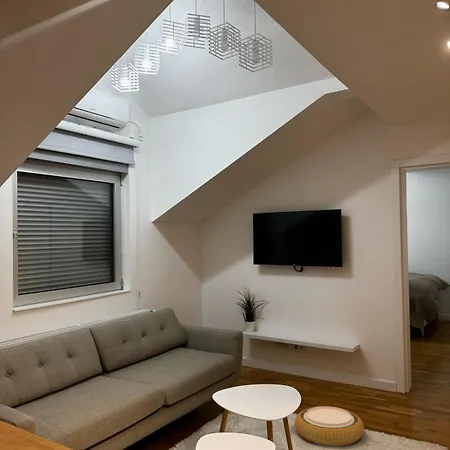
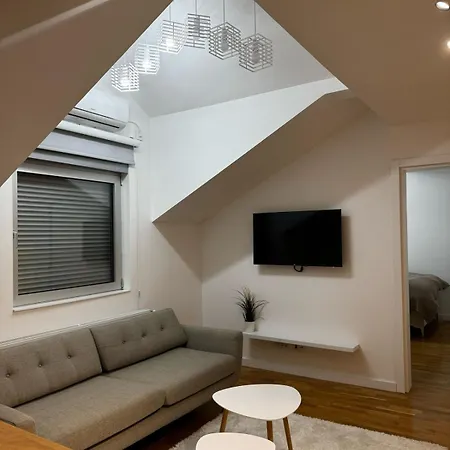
- woven basket [294,405,365,447]
